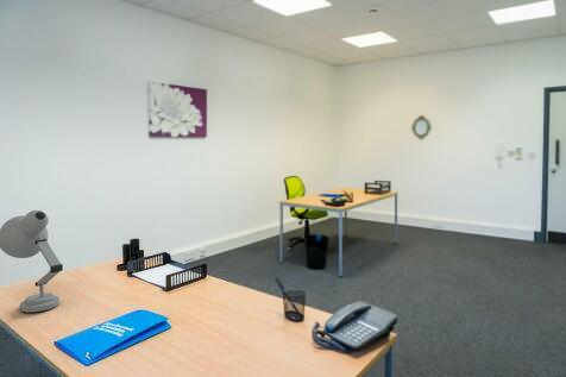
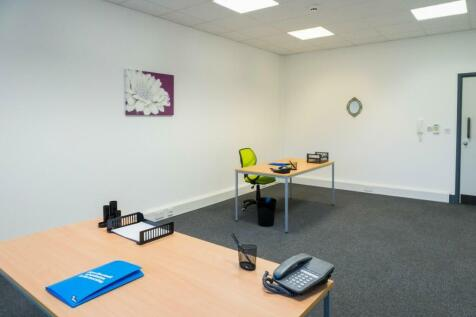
- desk lamp [0,209,64,314]
